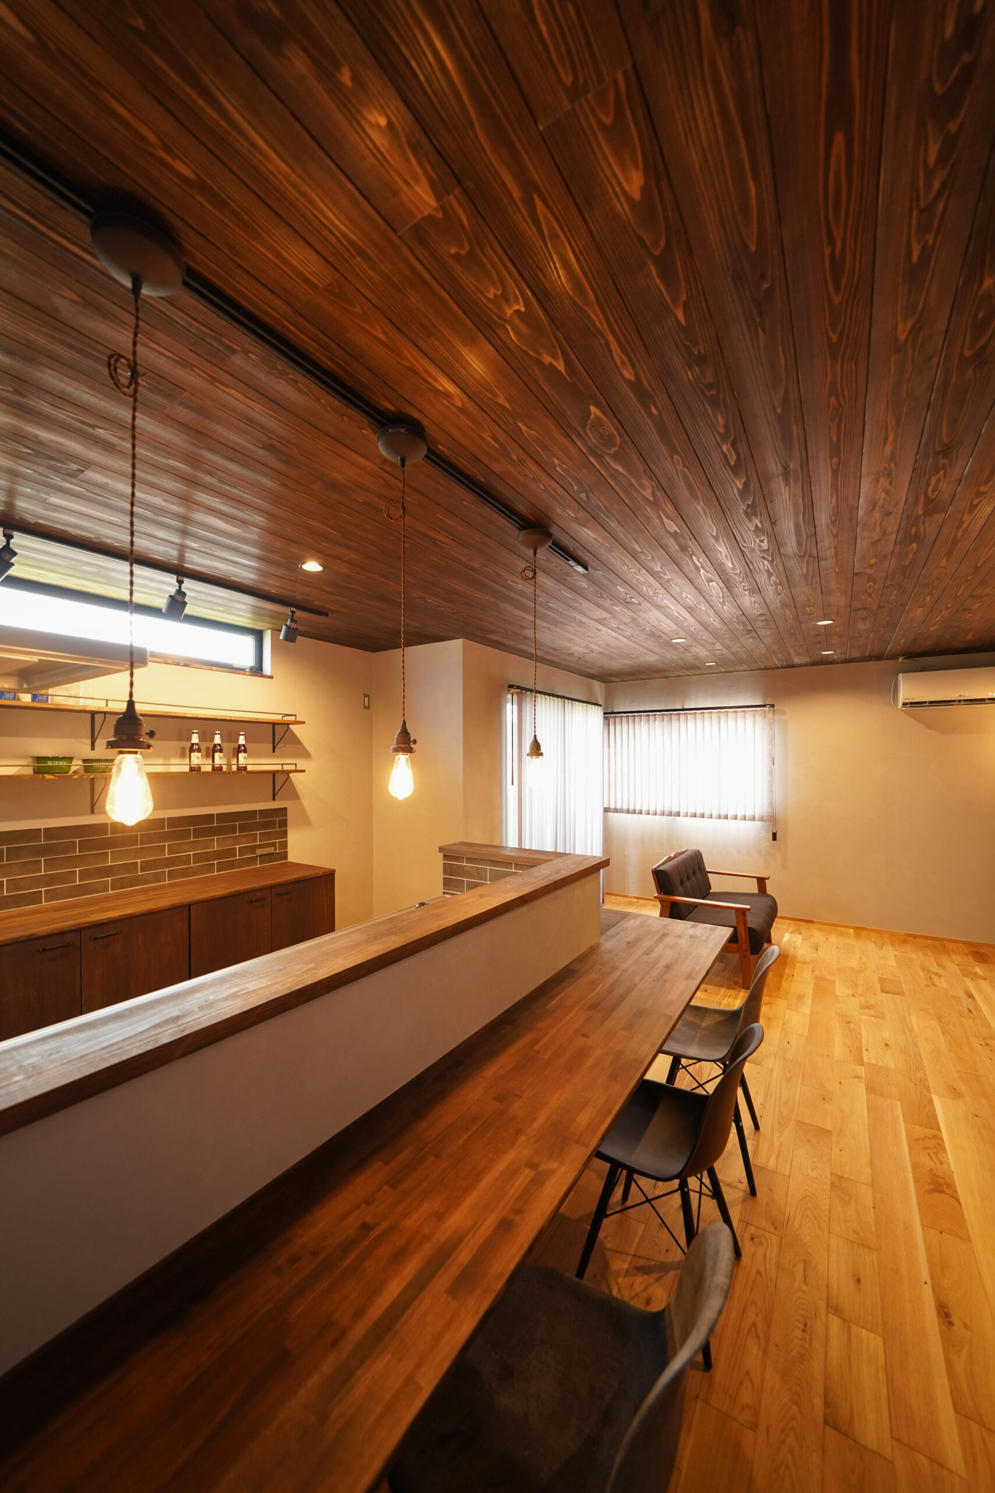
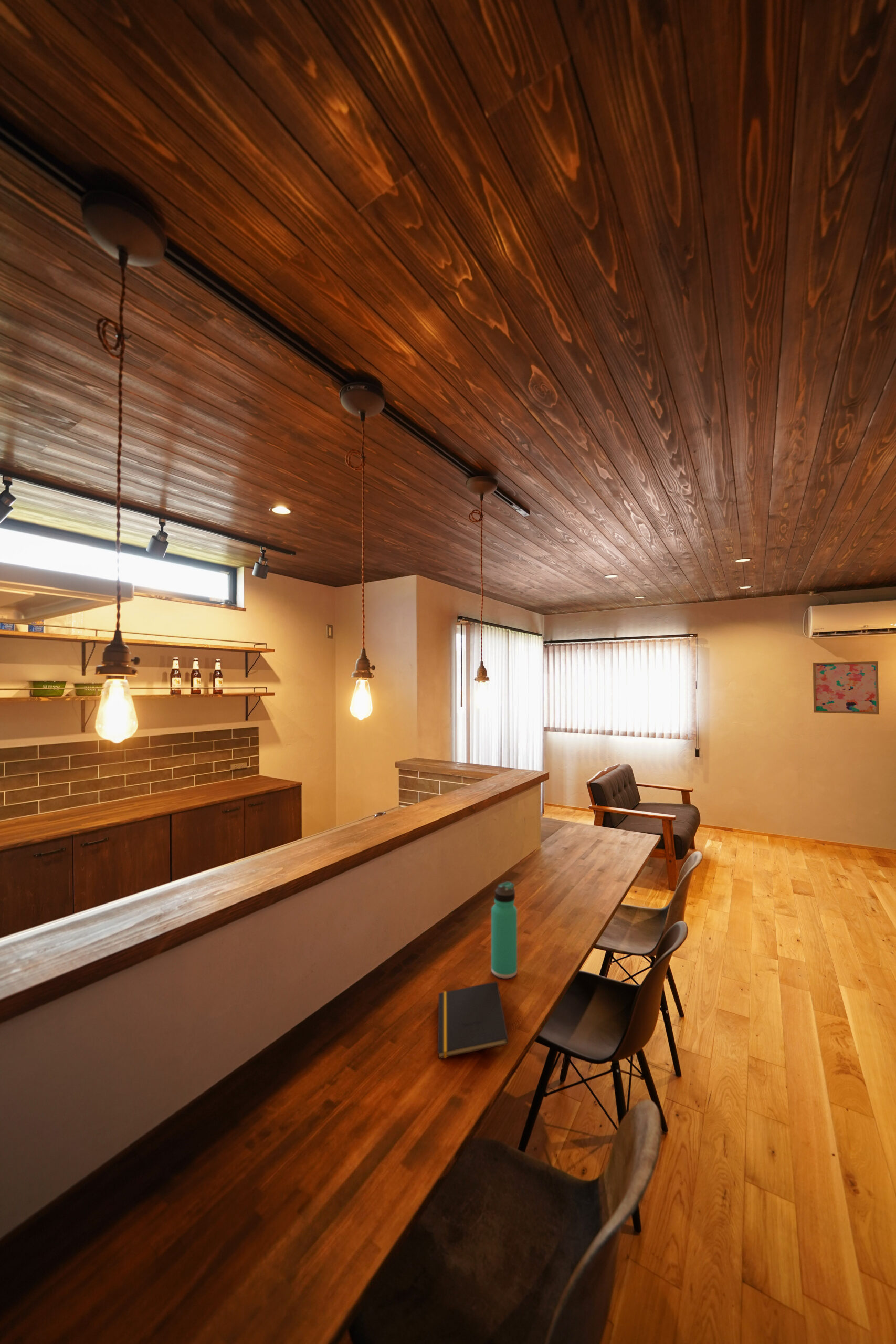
+ thermos bottle [491,881,518,979]
+ notepad [437,981,509,1059]
+ wall art [812,661,879,715]
